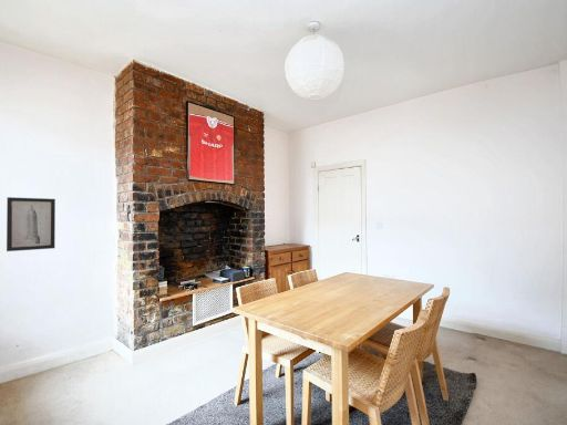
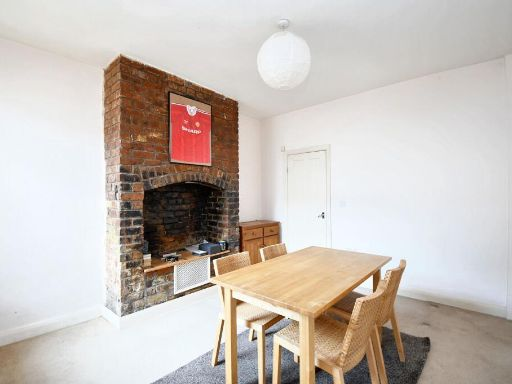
- wall art [6,196,56,252]
